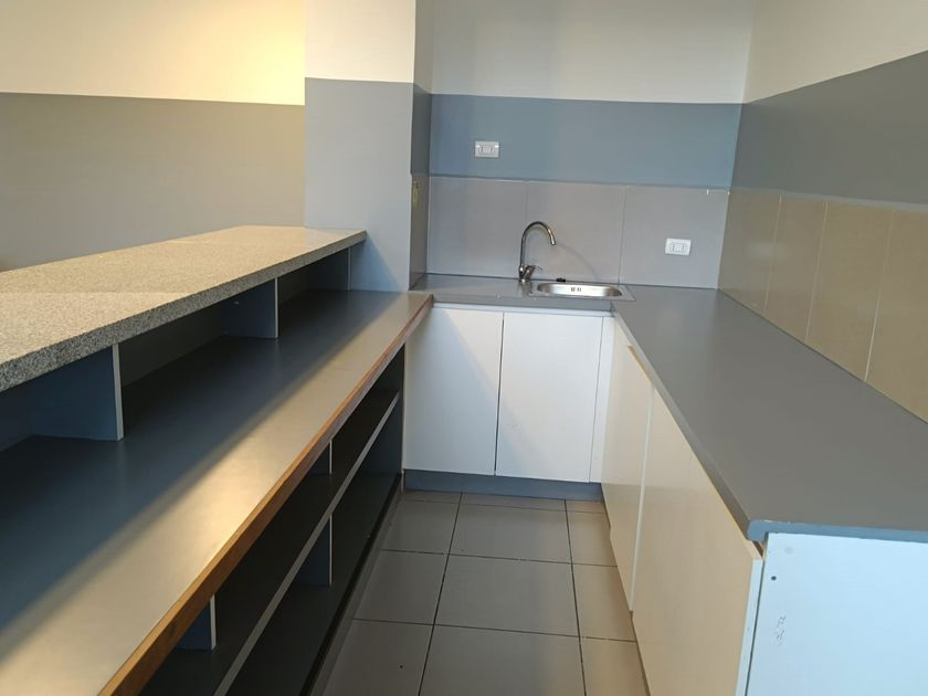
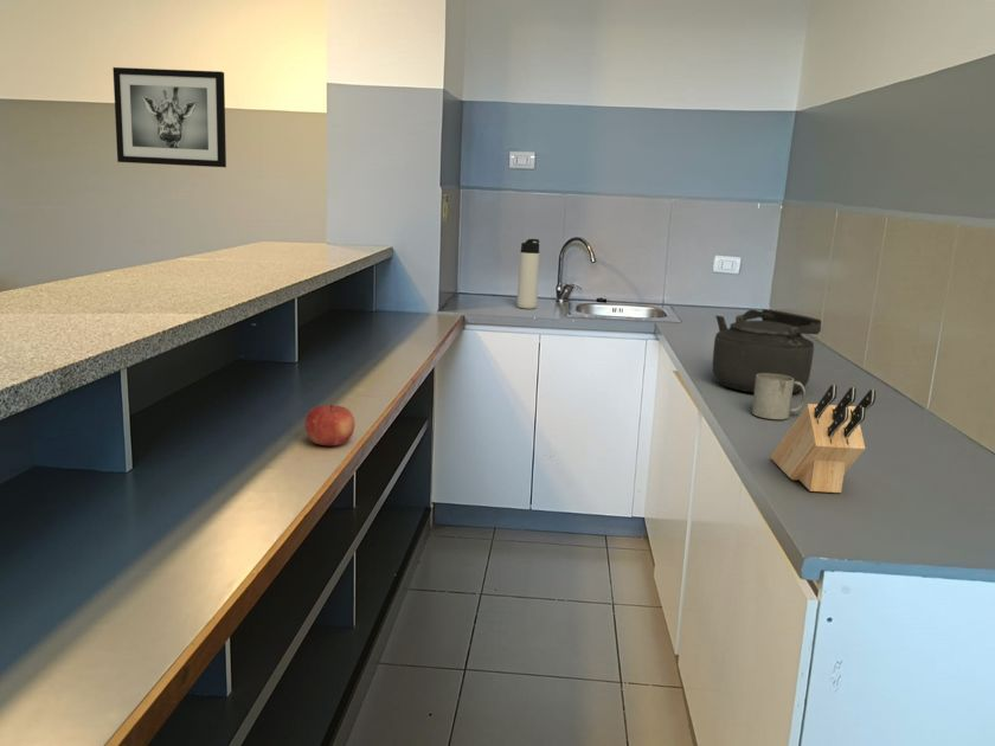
+ kettle [712,308,822,394]
+ mug [751,373,807,420]
+ knife block [770,384,877,494]
+ thermos bottle [515,238,540,310]
+ fruit [304,403,355,446]
+ wall art [111,66,227,168]
